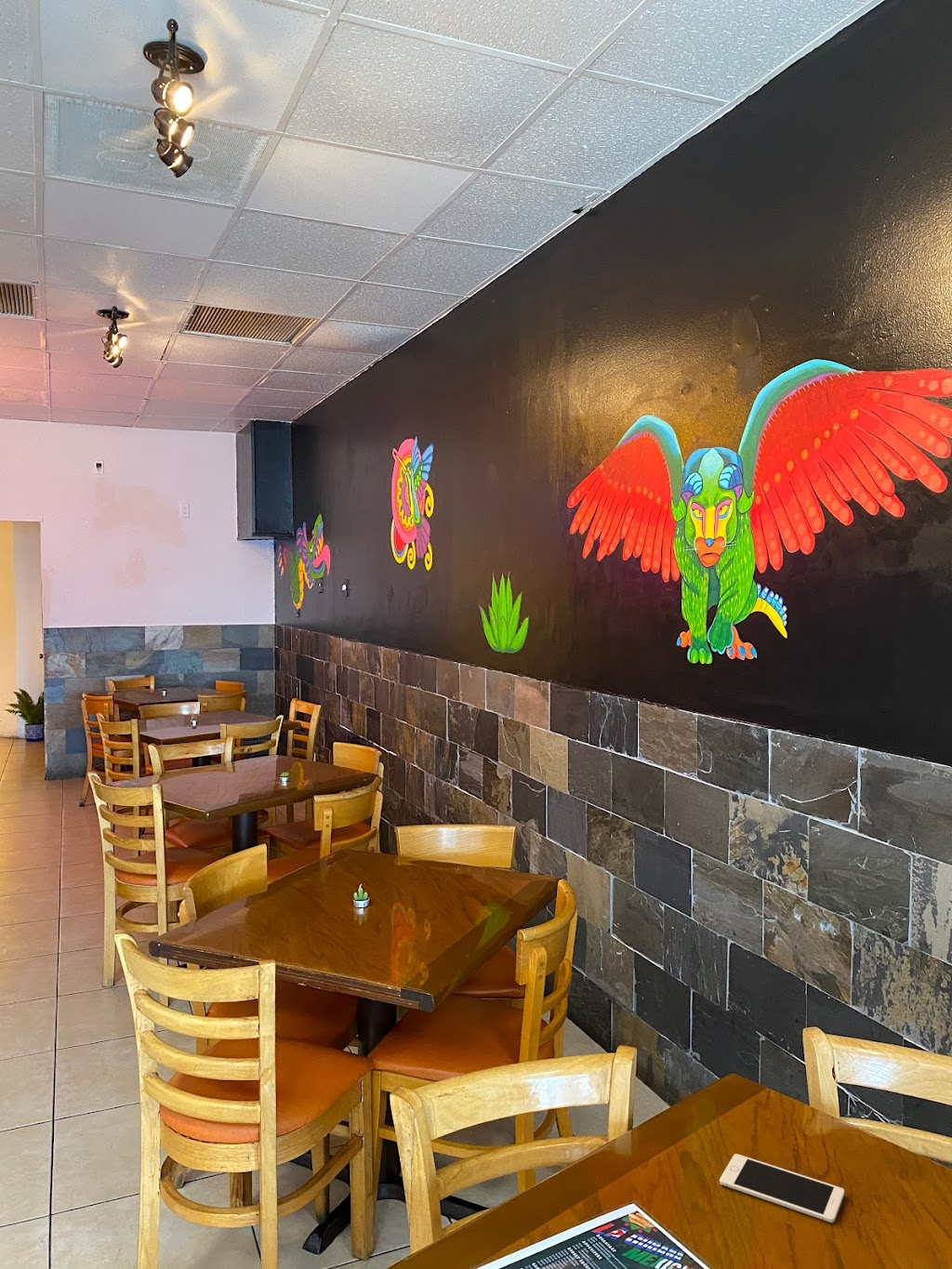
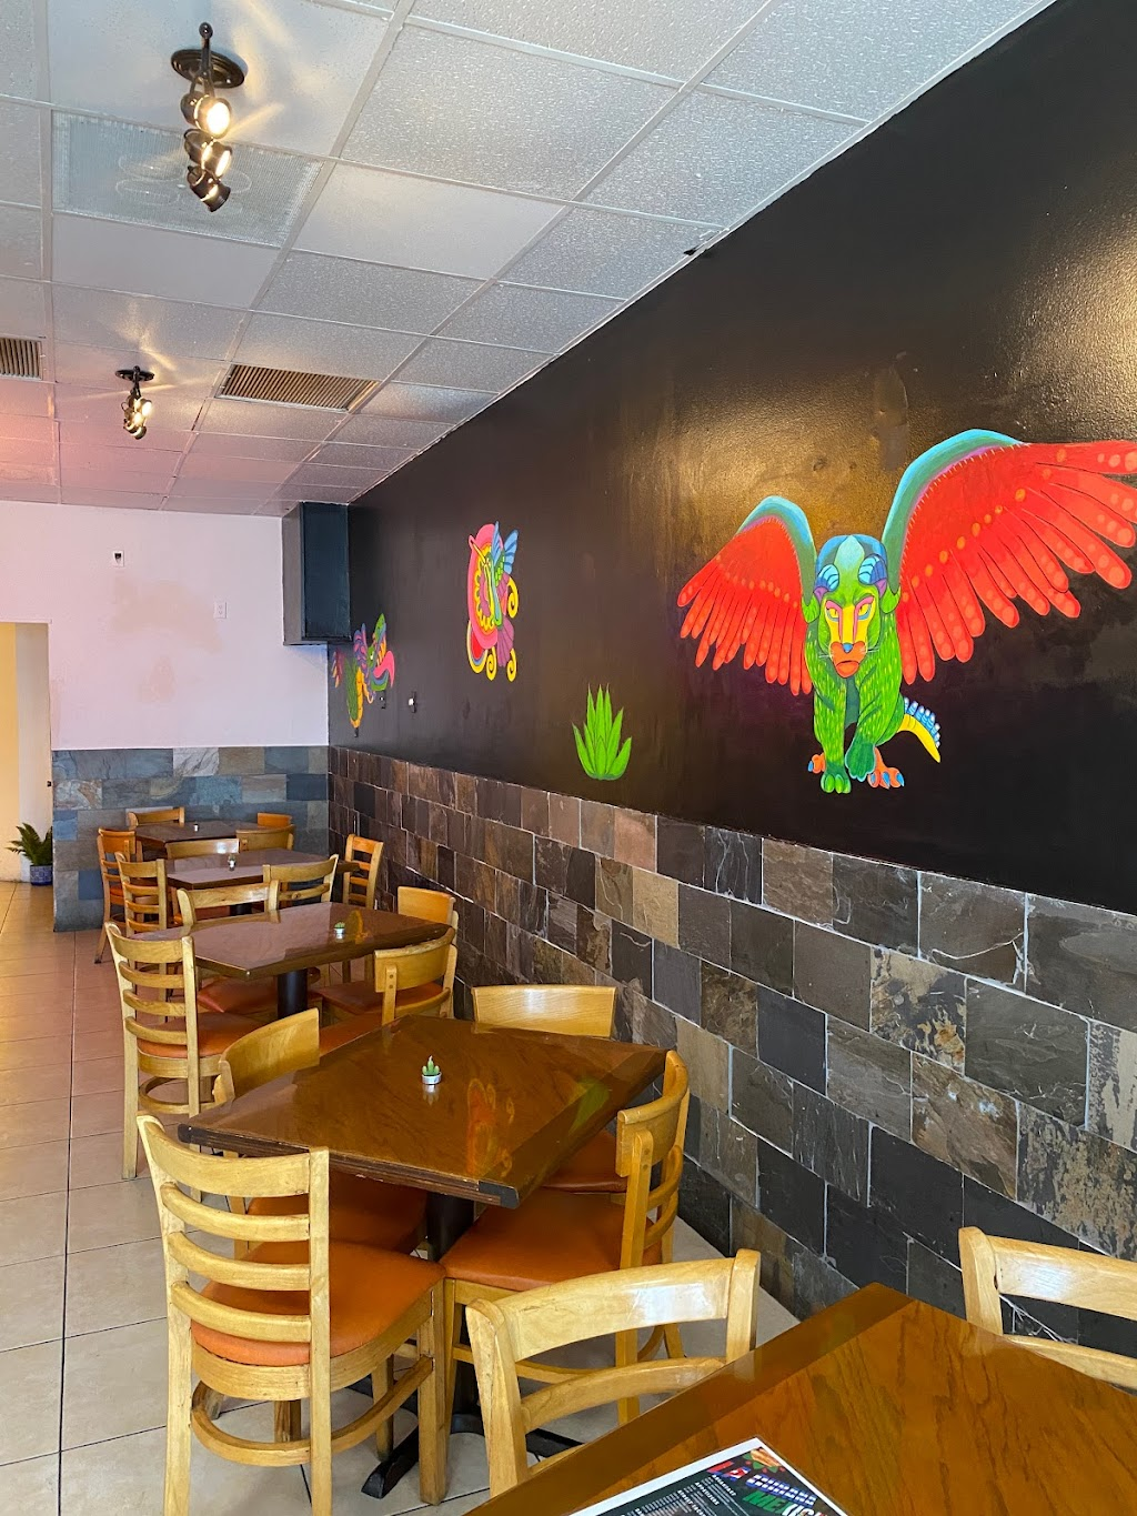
- cell phone [719,1153,845,1223]
